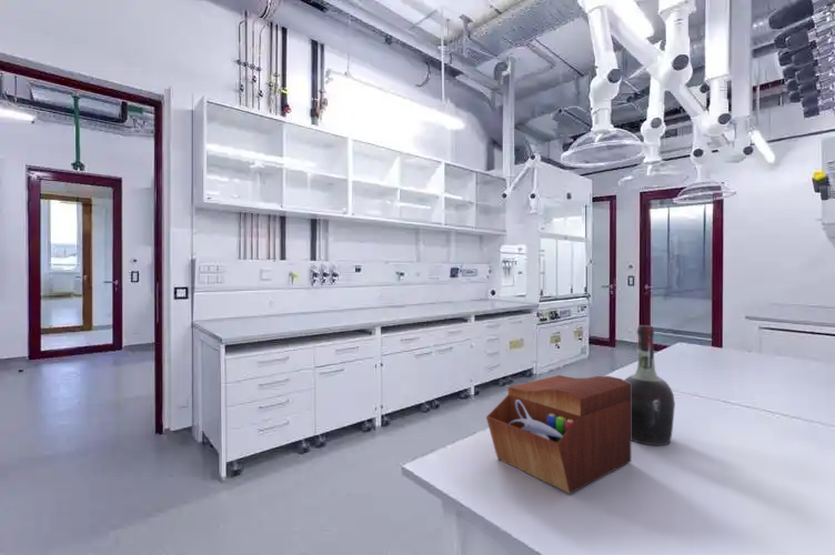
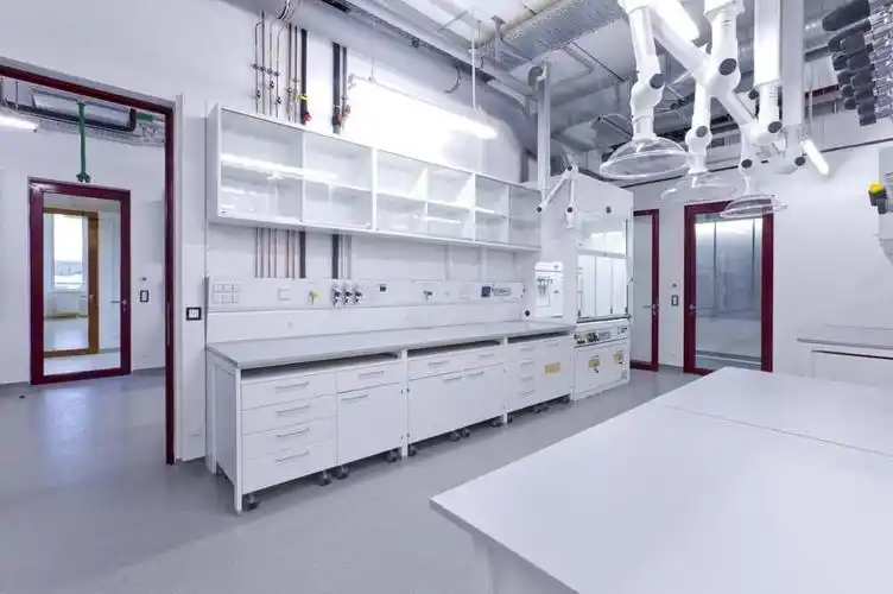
- cognac bottle [623,324,676,446]
- sewing box [485,374,632,495]
